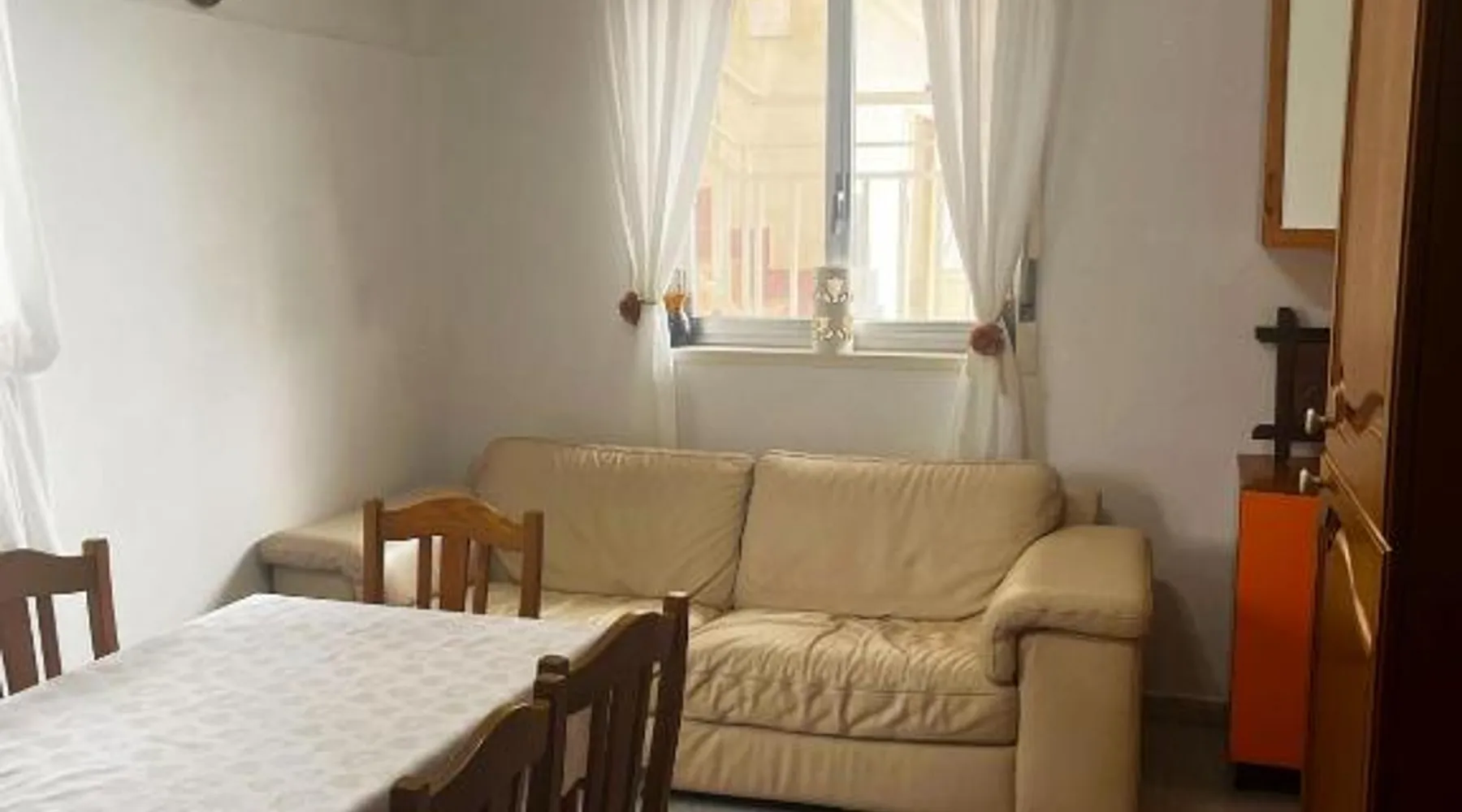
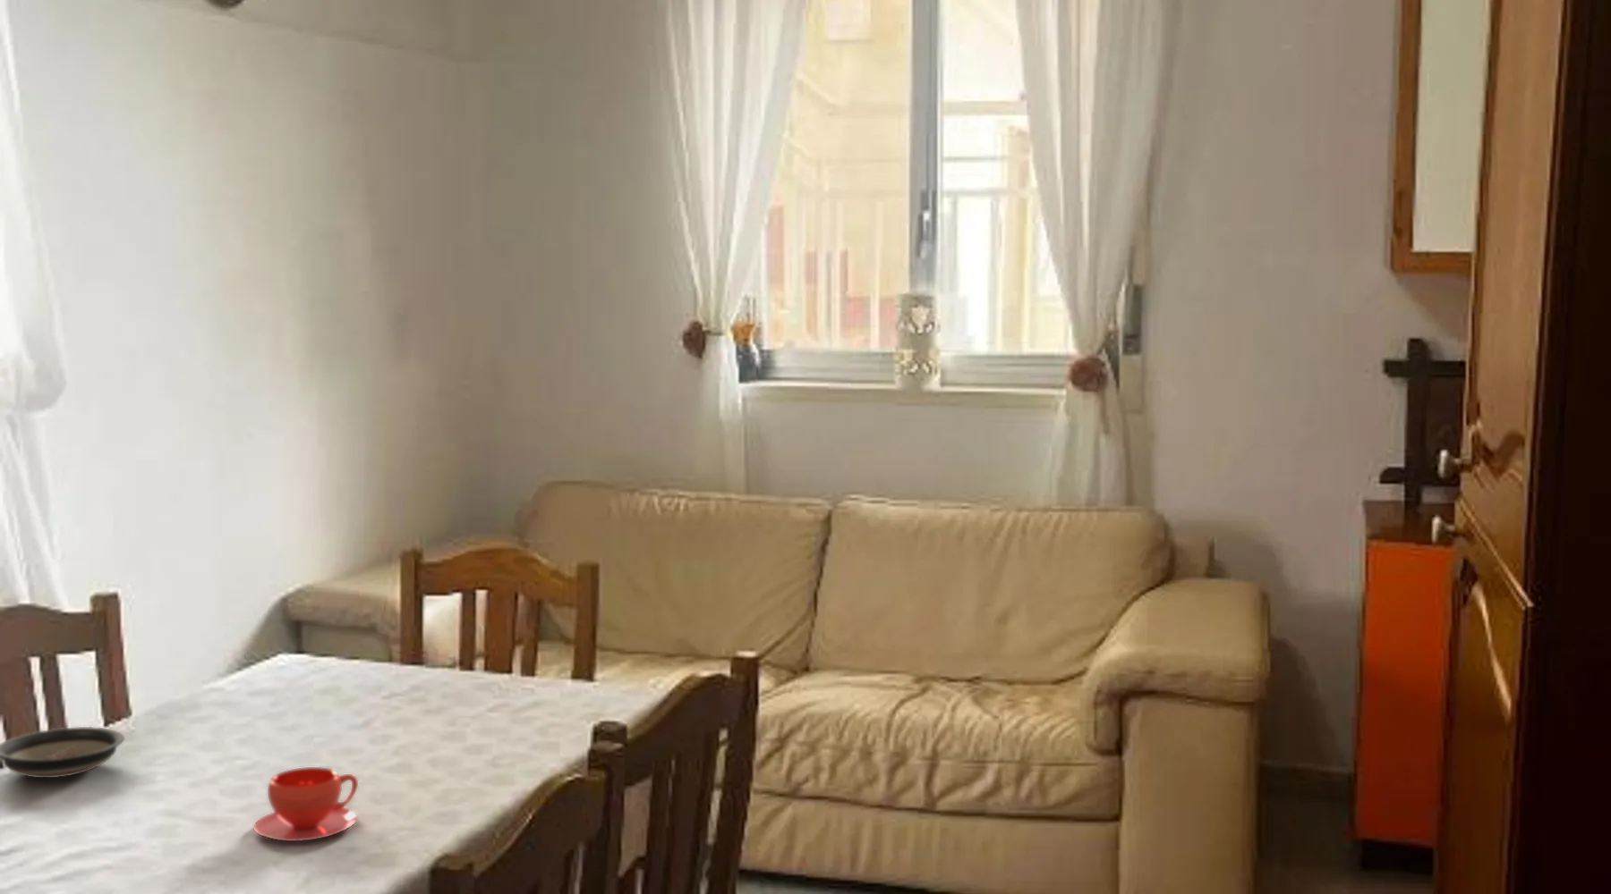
+ teacup [253,766,359,842]
+ saucer [0,726,126,778]
